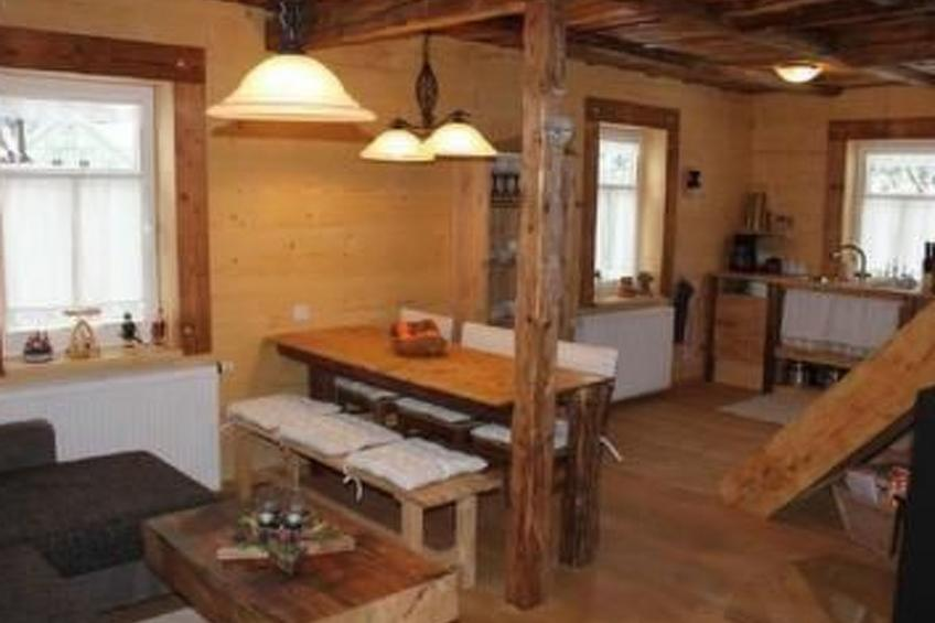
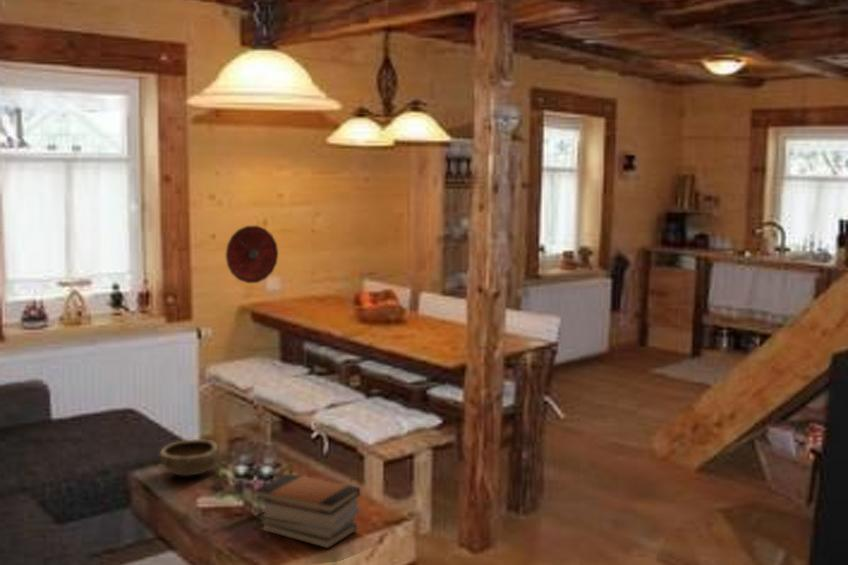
+ round shield [224,225,279,284]
+ bowl [157,438,219,477]
+ book stack [255,473,361,549]
